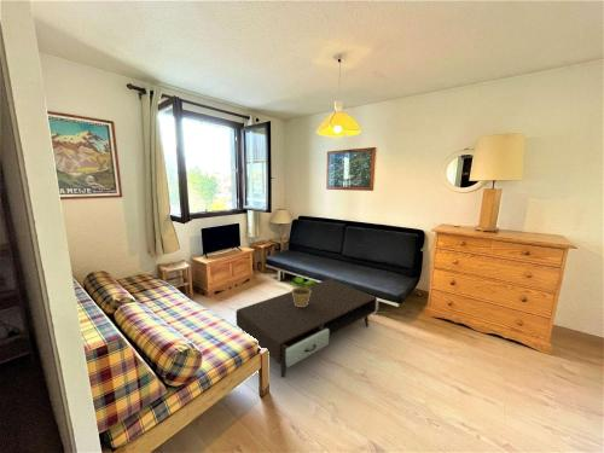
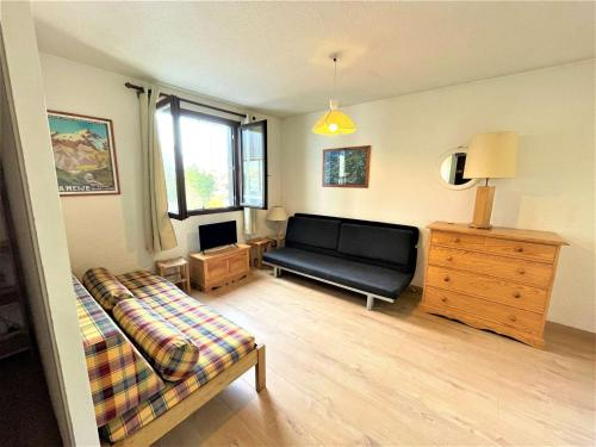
- coffee table [236,278,378,379]
- potted plant [289,275,316,307]
